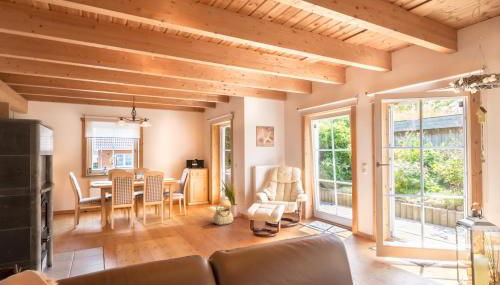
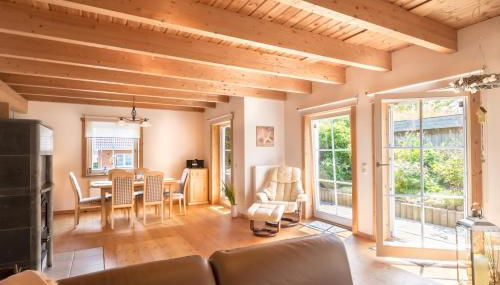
- basket [212,202,234,226]
